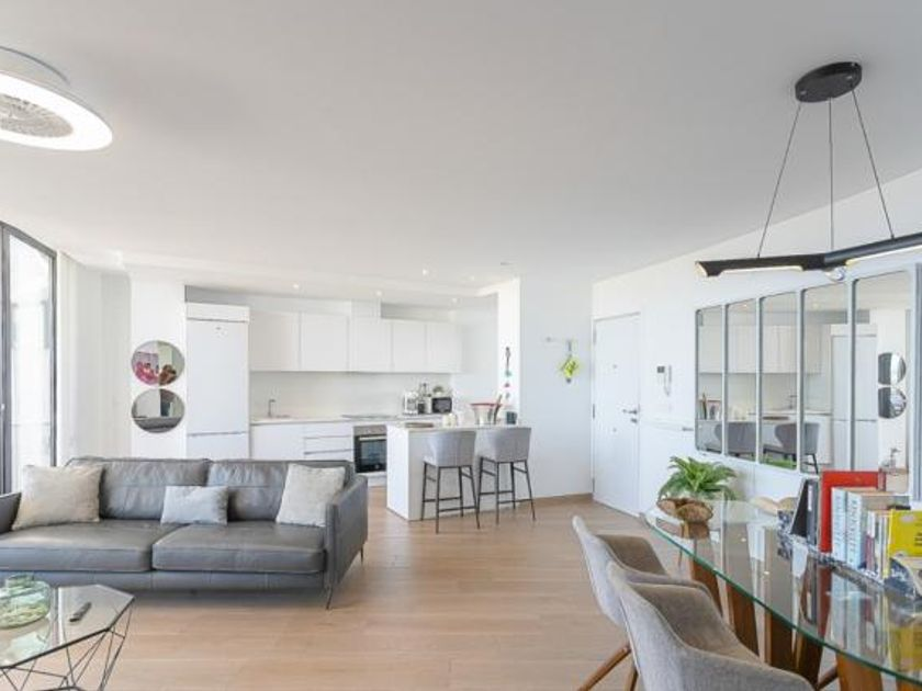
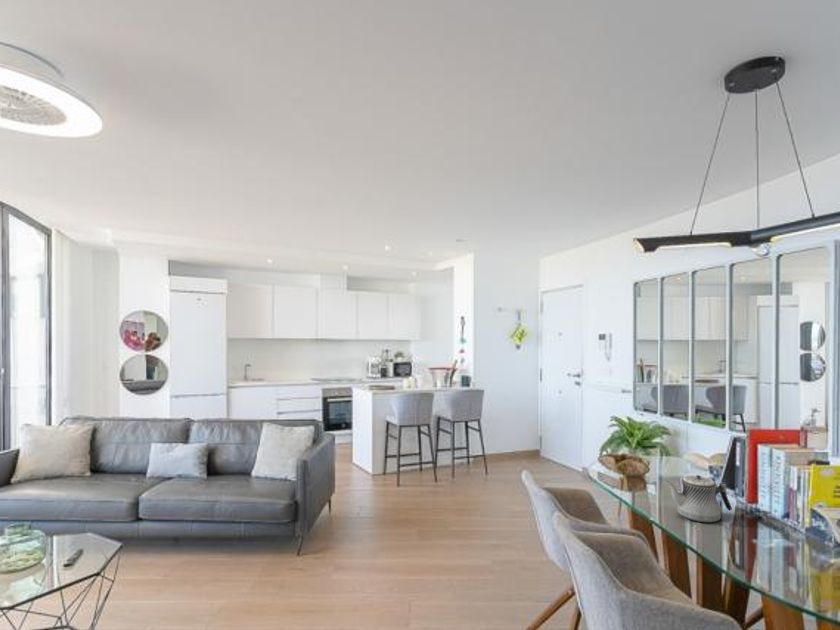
+ teapot [664,474,733,524]
